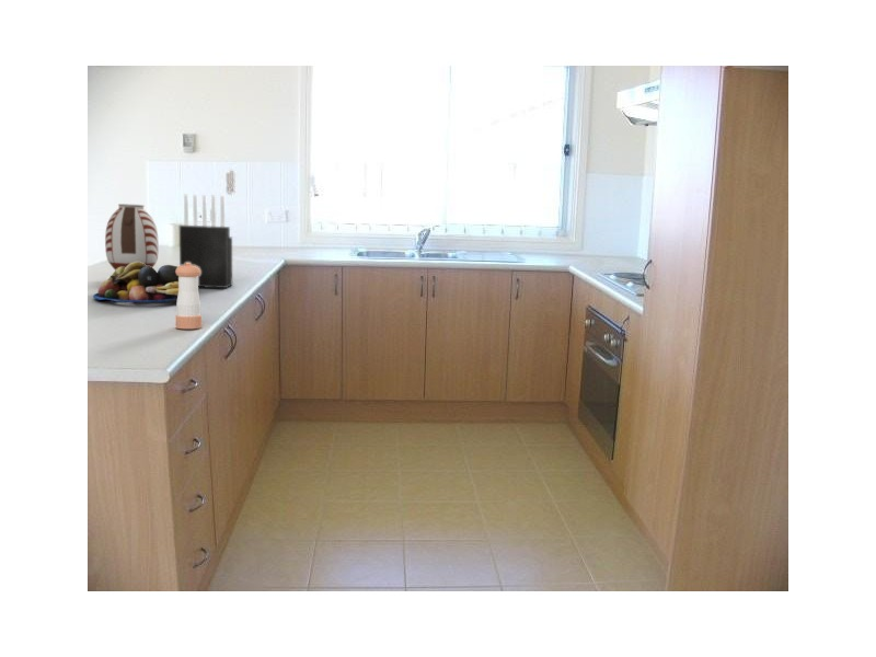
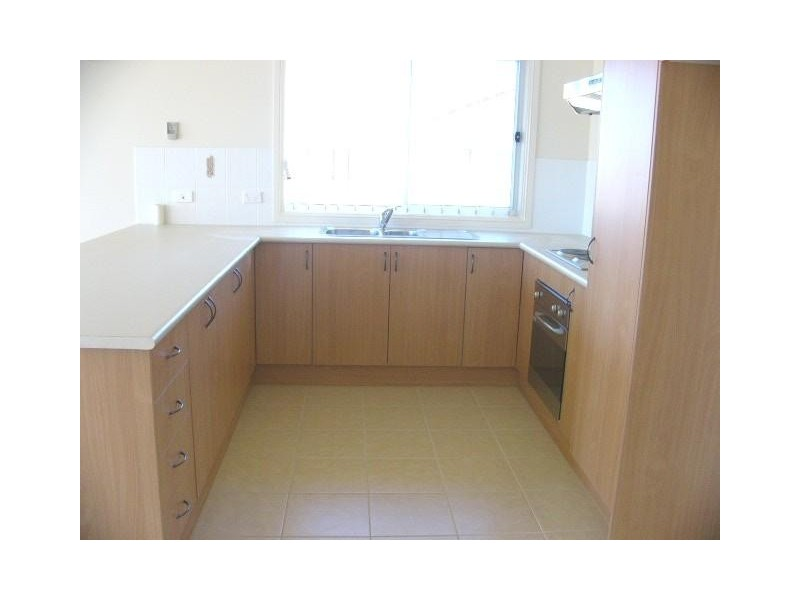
- fruit bowl [92,262,178,303]
- vase [104,203,160,272]
- pepper shaker [175,263,203,330]
- knife block [178,194,233,289]
